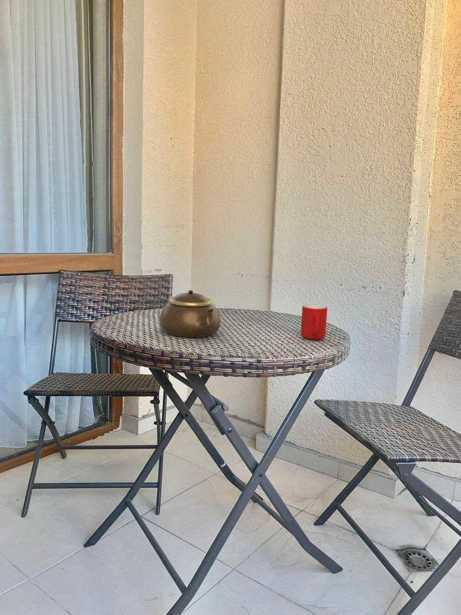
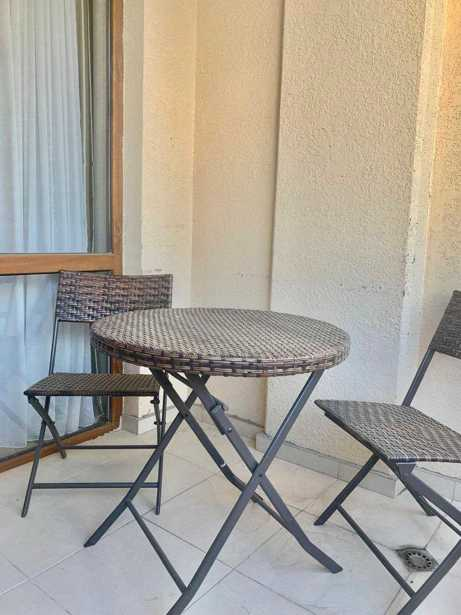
- teapot [158,289,221,338]
- cup [300,304,328,341]
